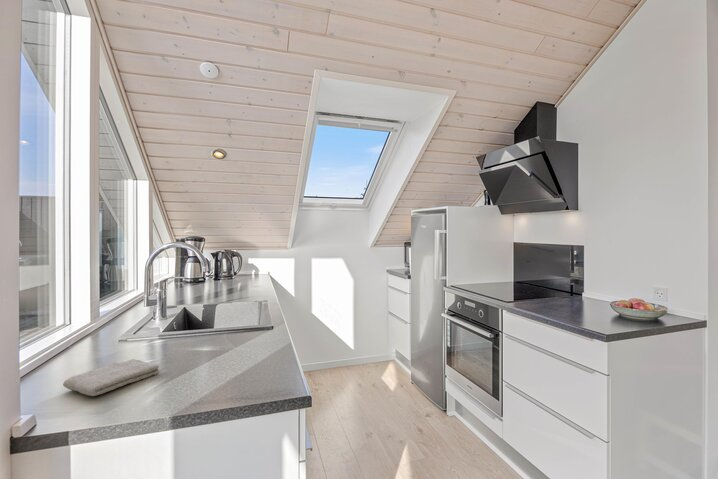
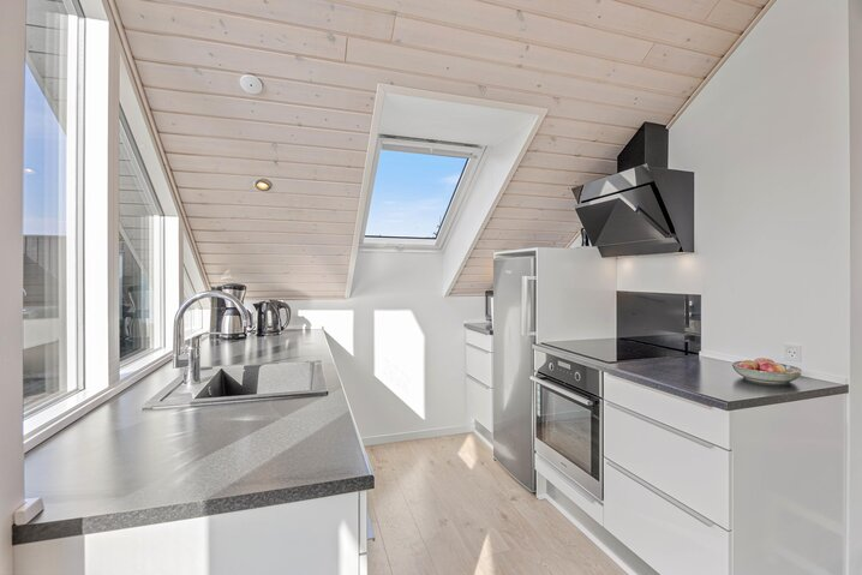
- washcloth [62,358,160,397]
